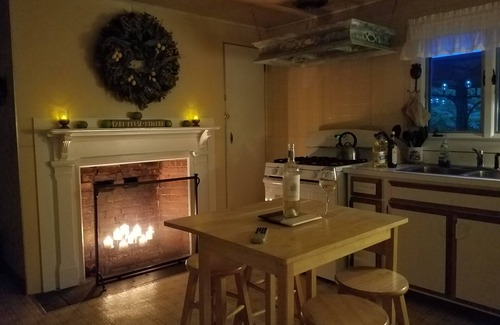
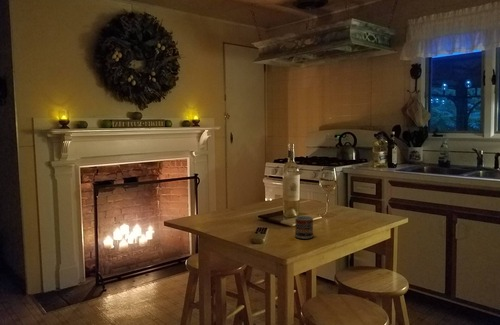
+ cup [294,215,314,240]
